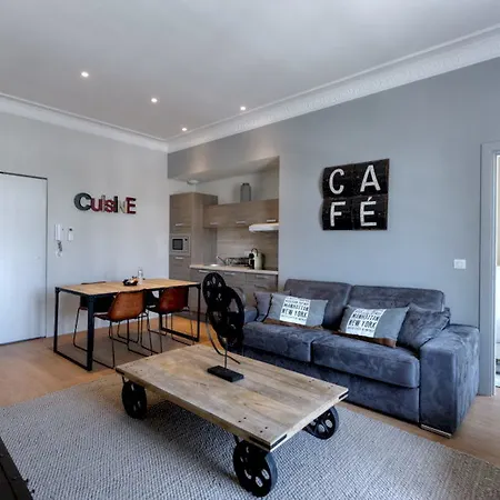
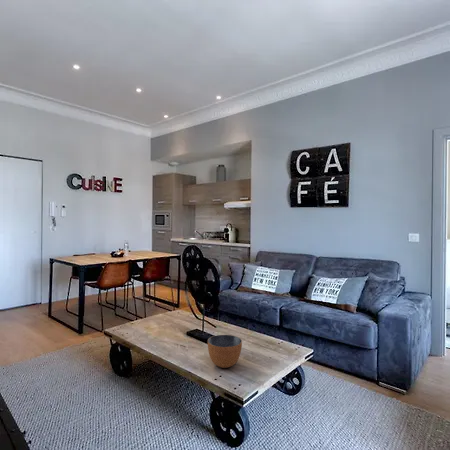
+ bowl [207,334,243,369]
